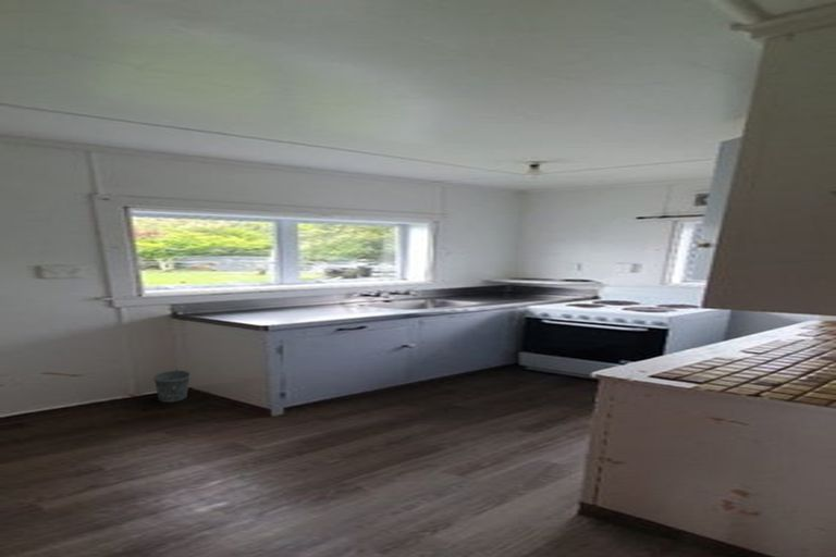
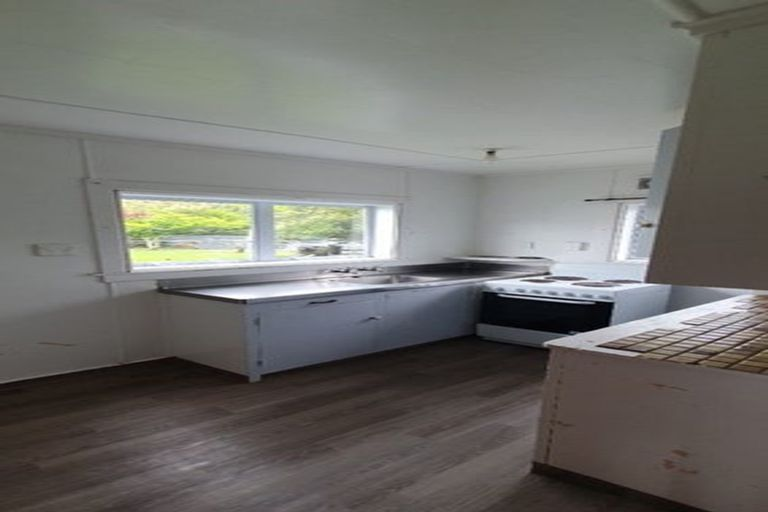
- bucket [152,357,192,404]
